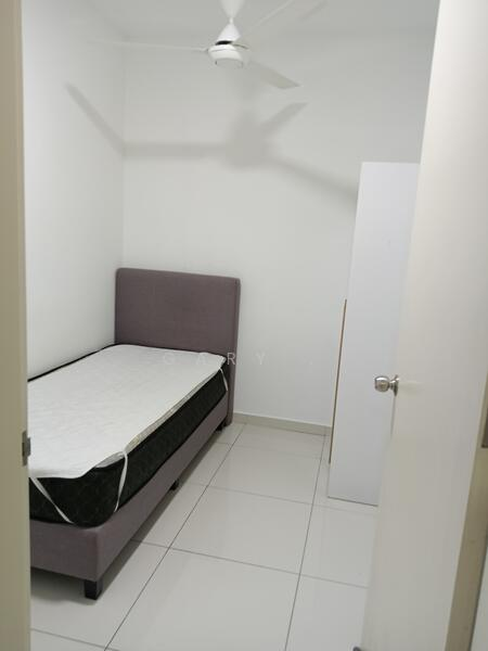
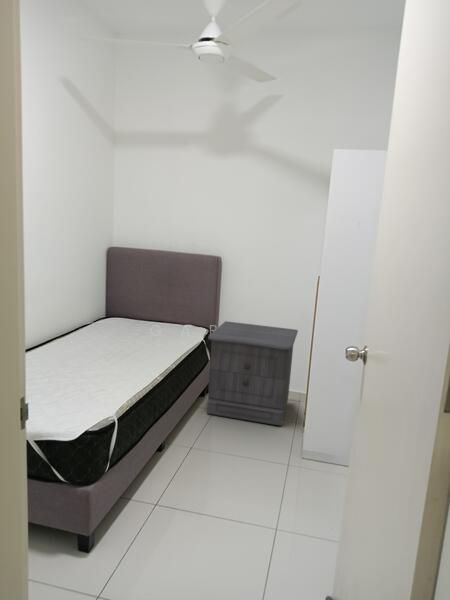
+ nightstand [206,320,299,427]
